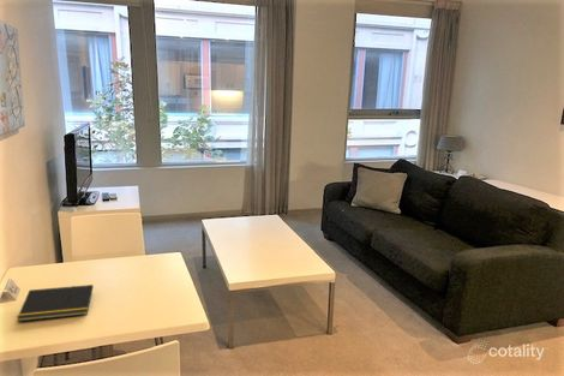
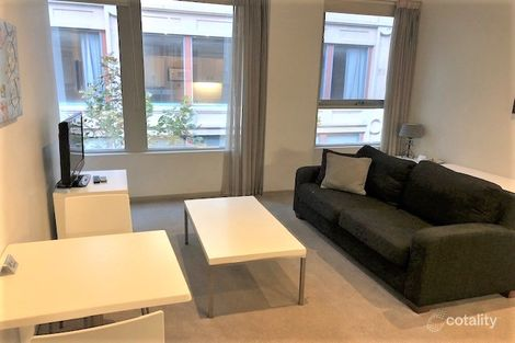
- notepad [17,284,95,322]
